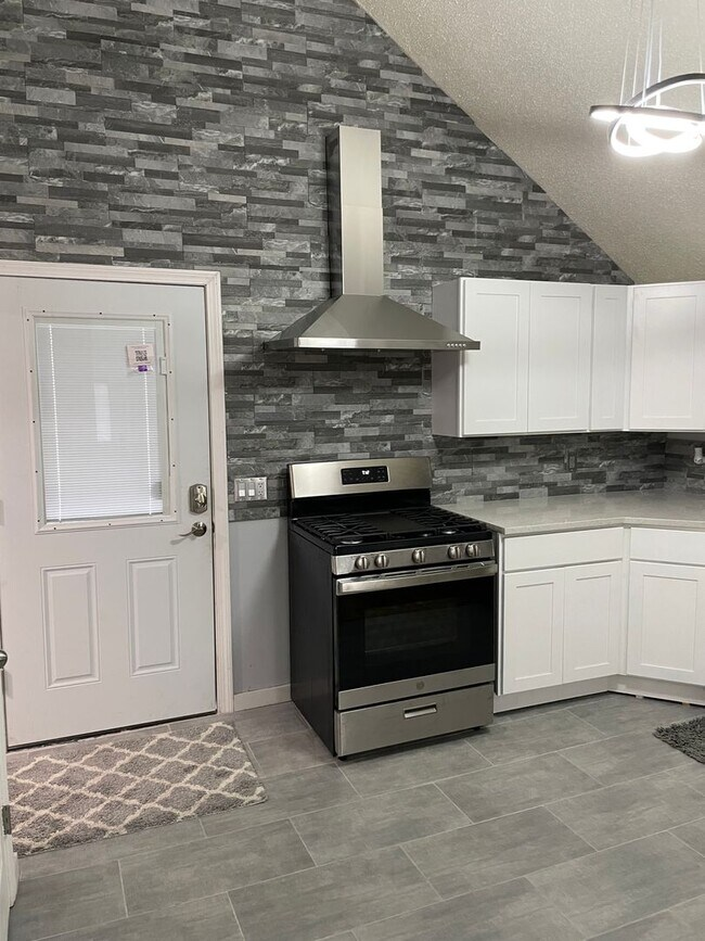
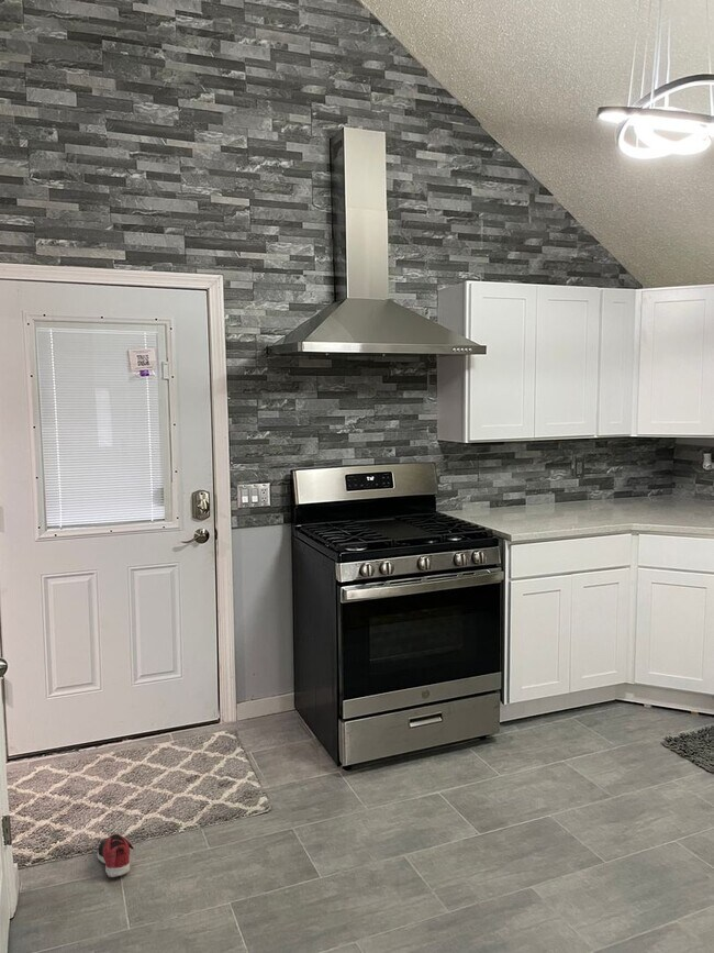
+ shoe [97,833,135,878]
